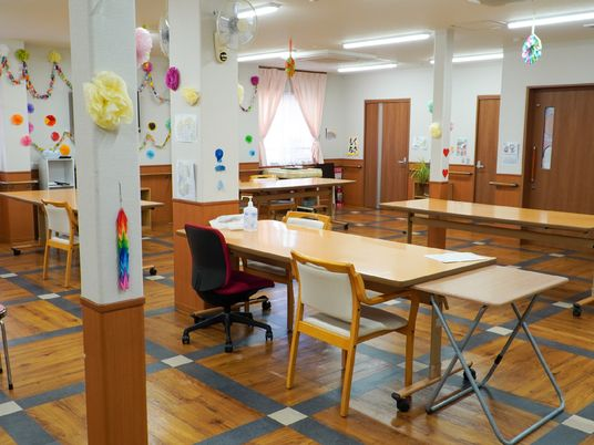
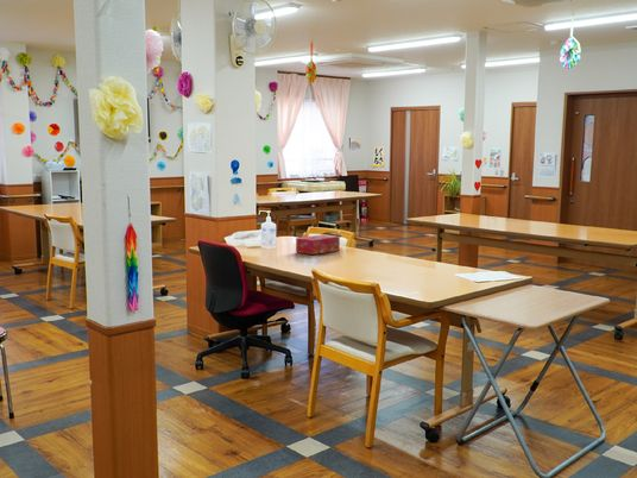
+ tissue box [295,233,341,256]
